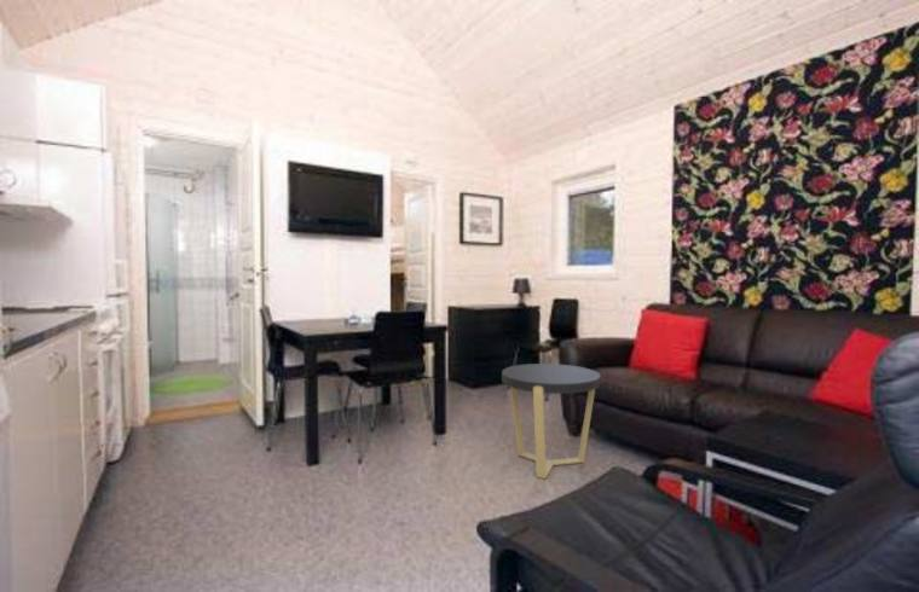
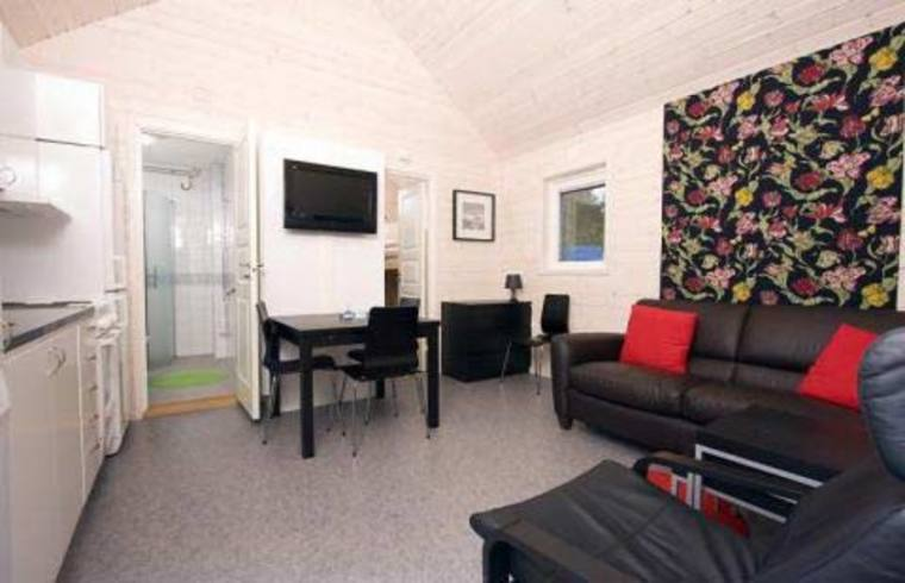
- side table [501,362,601,480]
